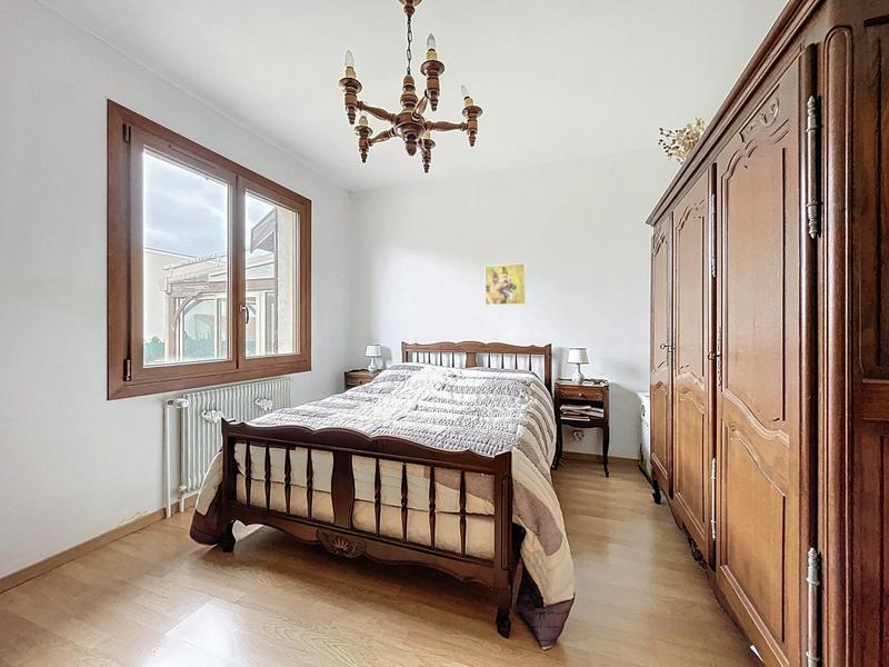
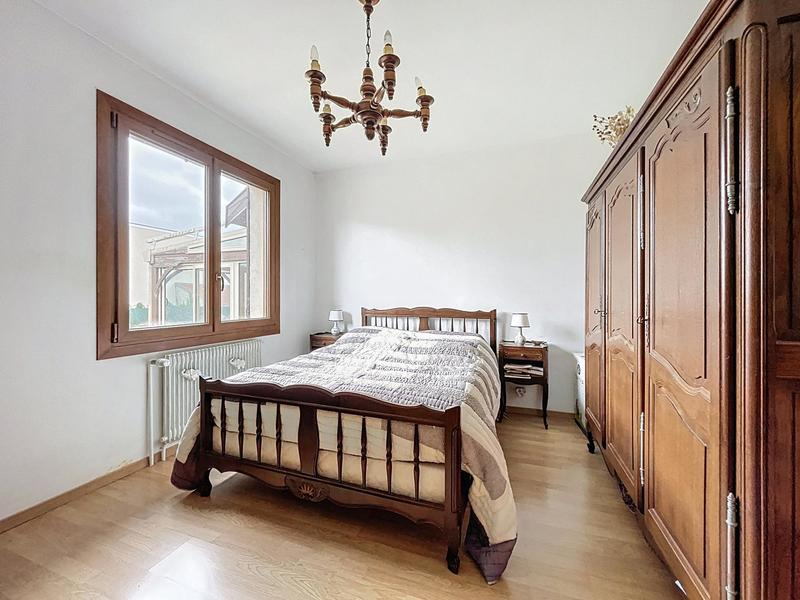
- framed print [483,262,527,307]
